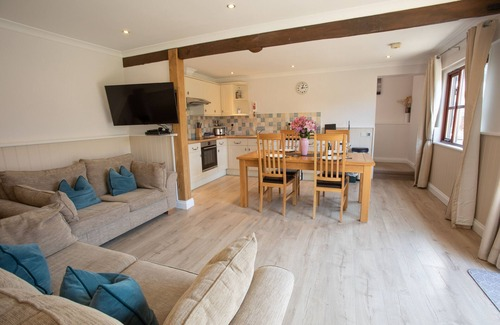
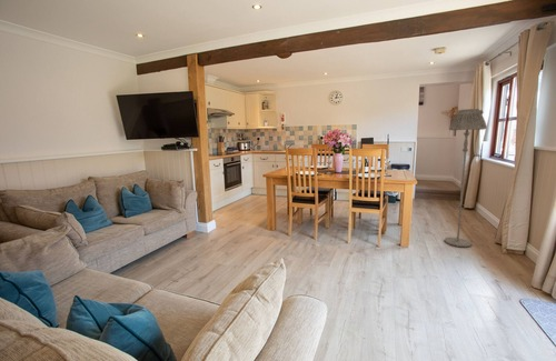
+ floor lamp [444,108,488,248]
